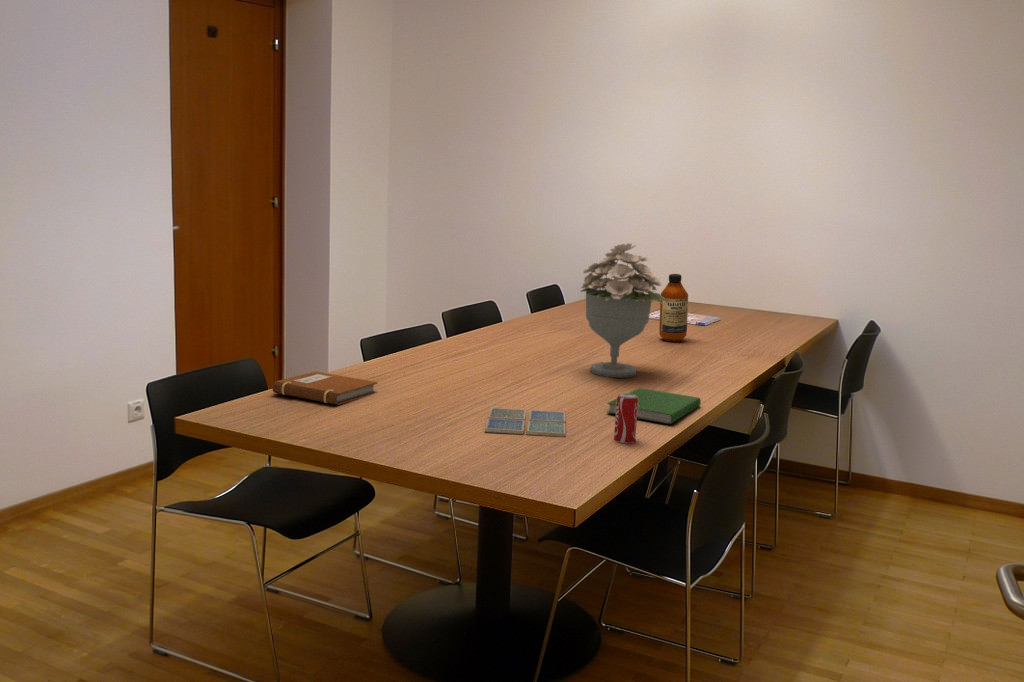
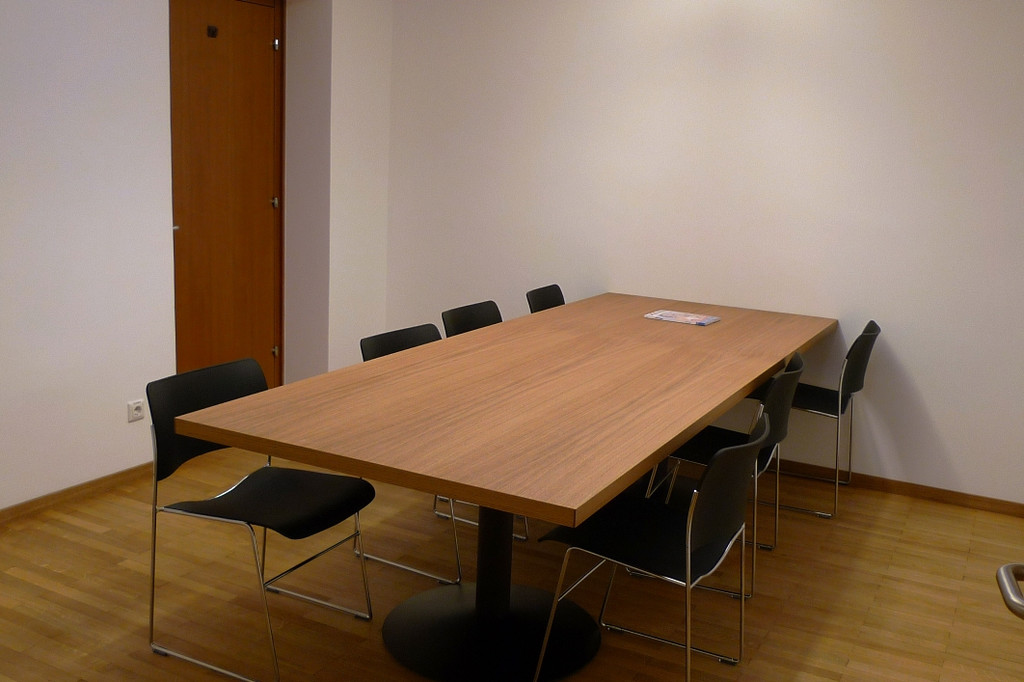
- beverage can [613,392,638,444]
- notebook [272,370,378,406]
- bouquet [579,242,667,379]
- drink coaster [484,407,567,438]
- hardcover book [606,387,702,425]
- bottle [658,273,689,343]
